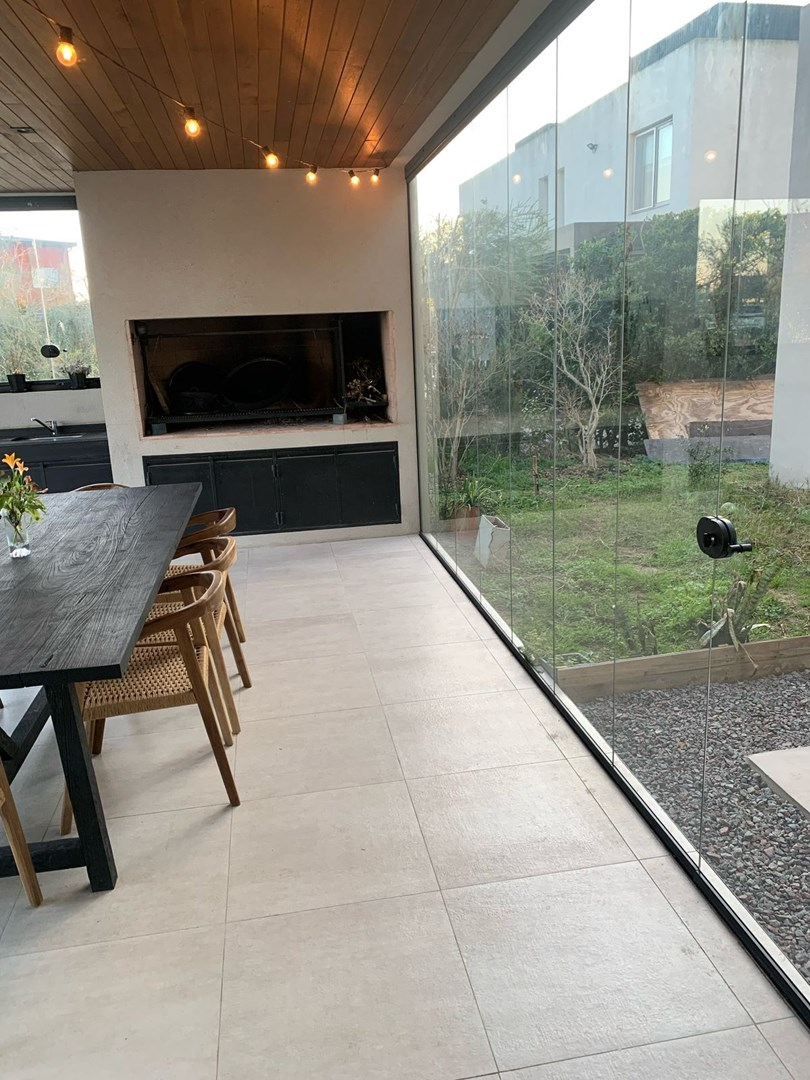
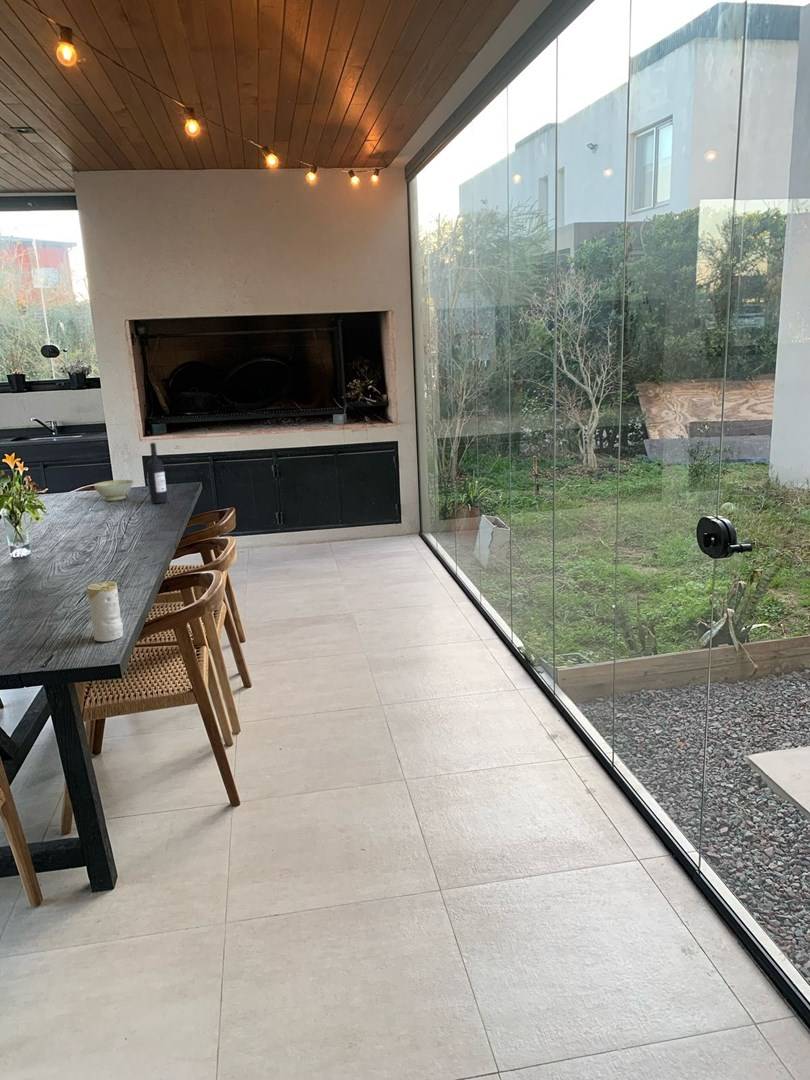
+ candle [86,581,124,642]
+ bowl [92,479,134,502]
+ wine bottle [146,442,168,504]
